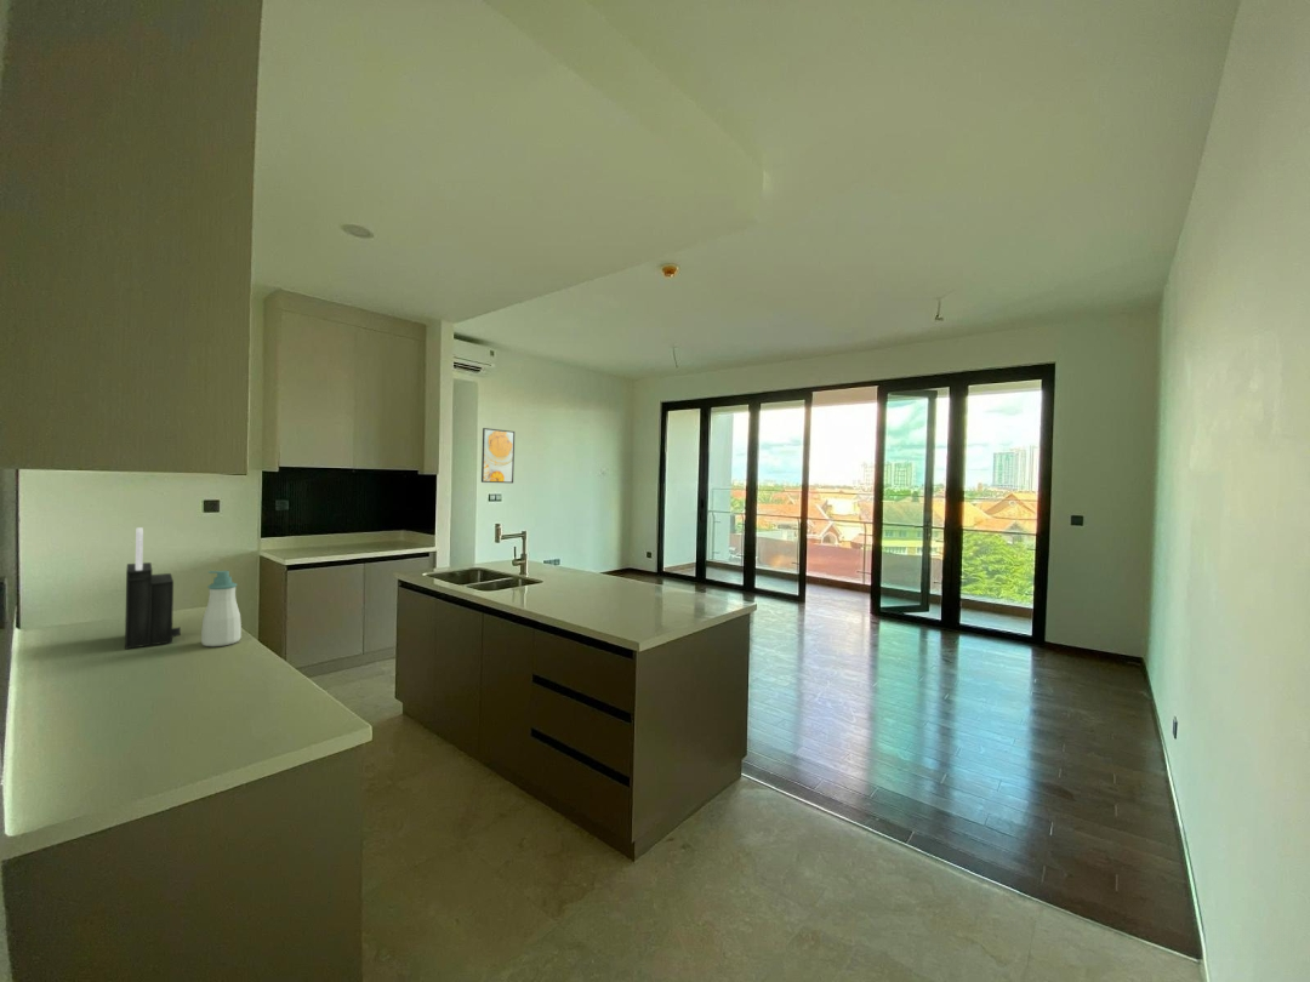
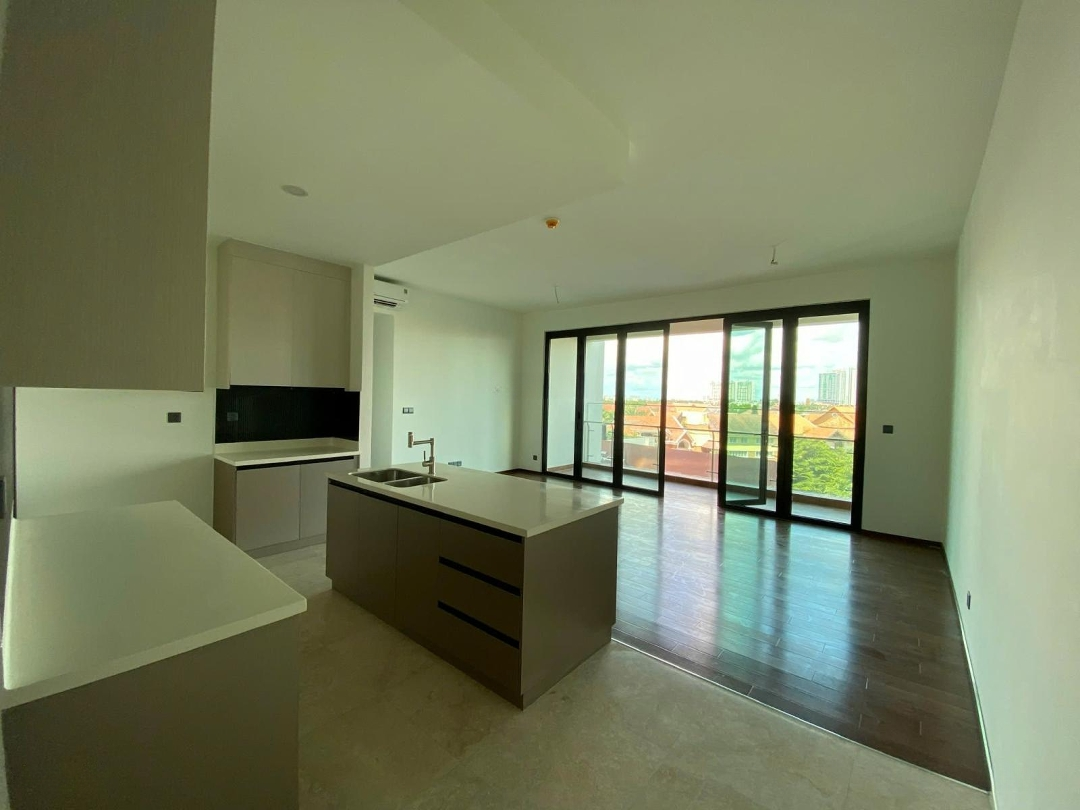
- soap bottle [200,570,243,647]
- knife block [124,526,182,650]
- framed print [480,427,516,484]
